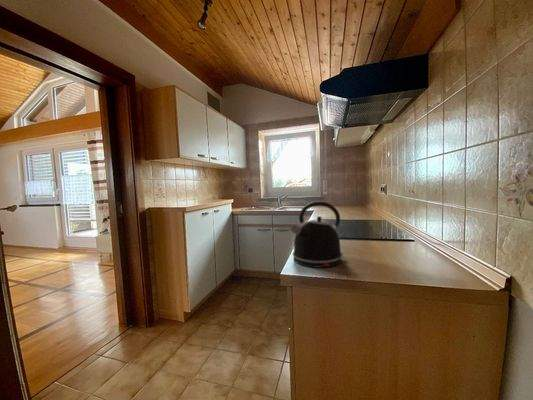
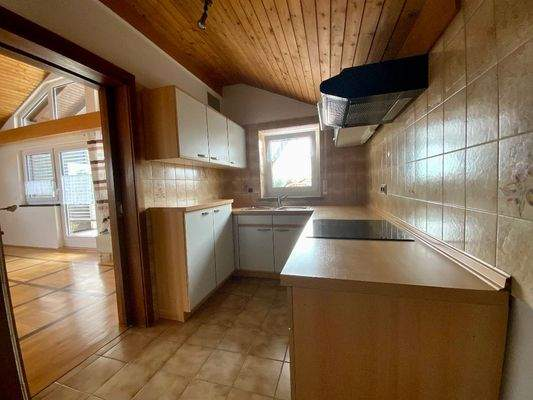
- kettle [289,200,344,269]
